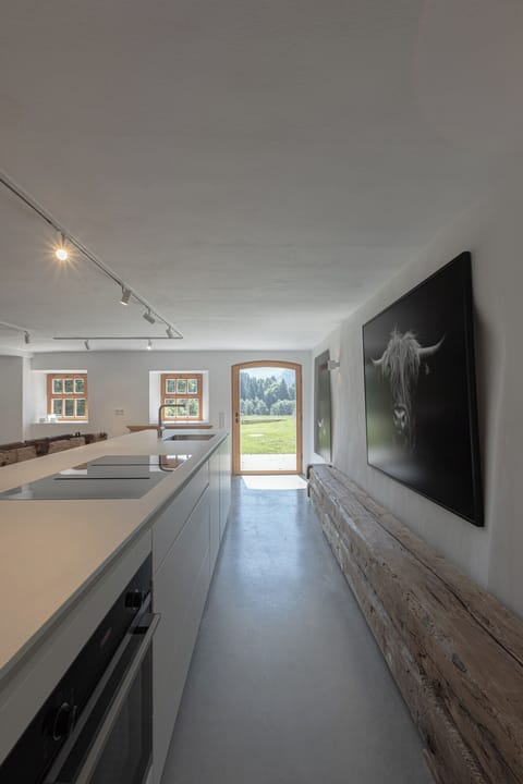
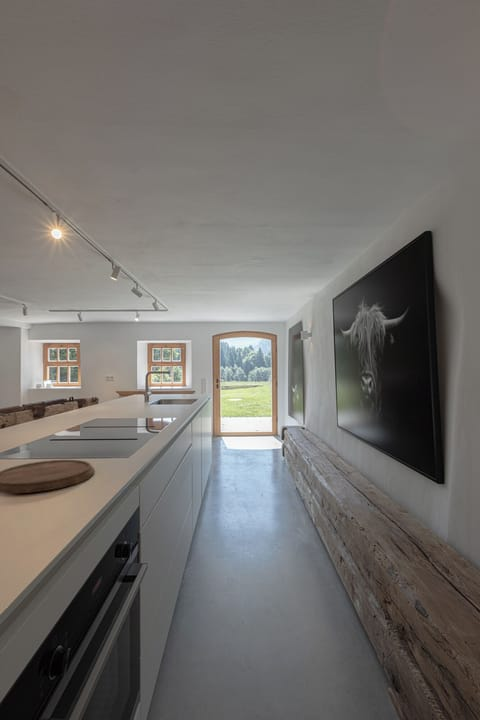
+ cutting board [0,459,95,494]
